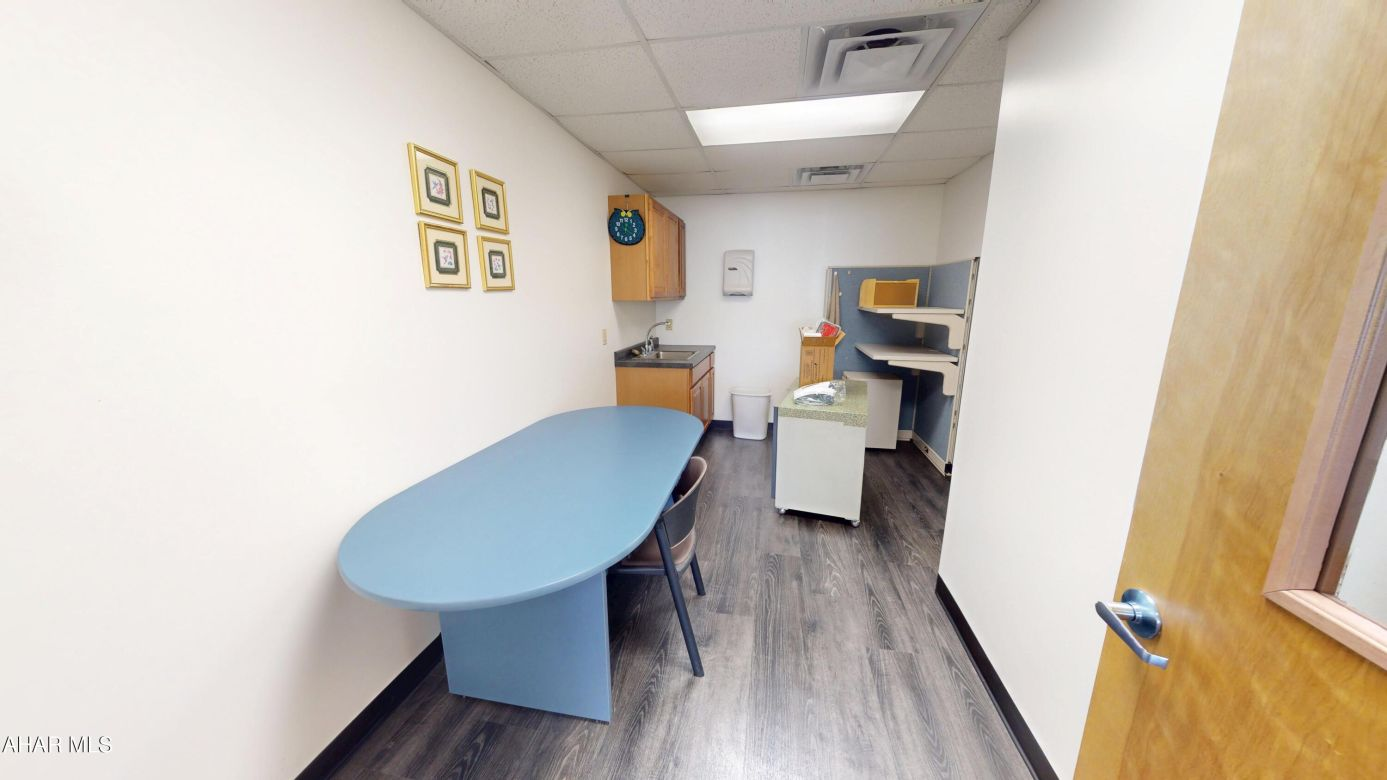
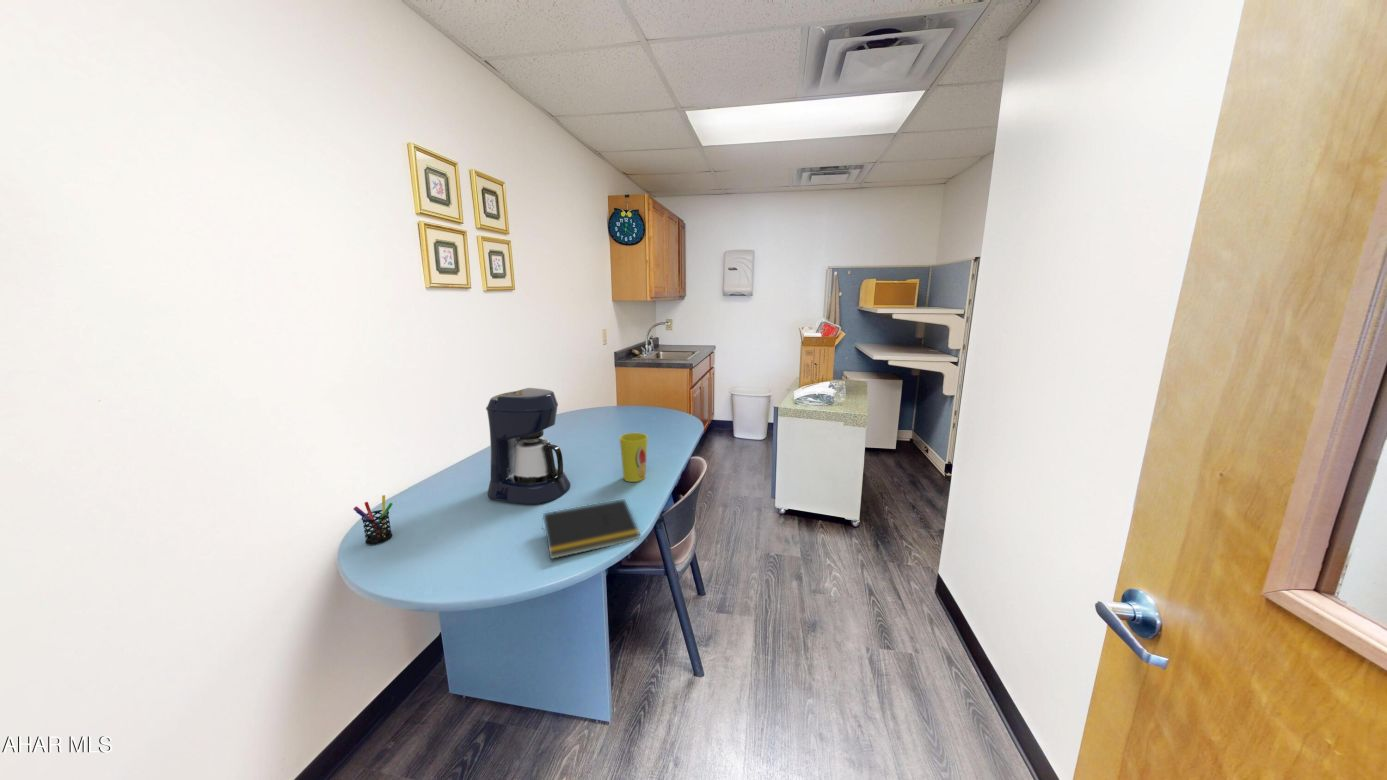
+ coffee maker [485,387,572,505]
+ notepad [541,498,642,560]
+ cup [619,432,649,483]
+ pen holder [353,494,394,546]
